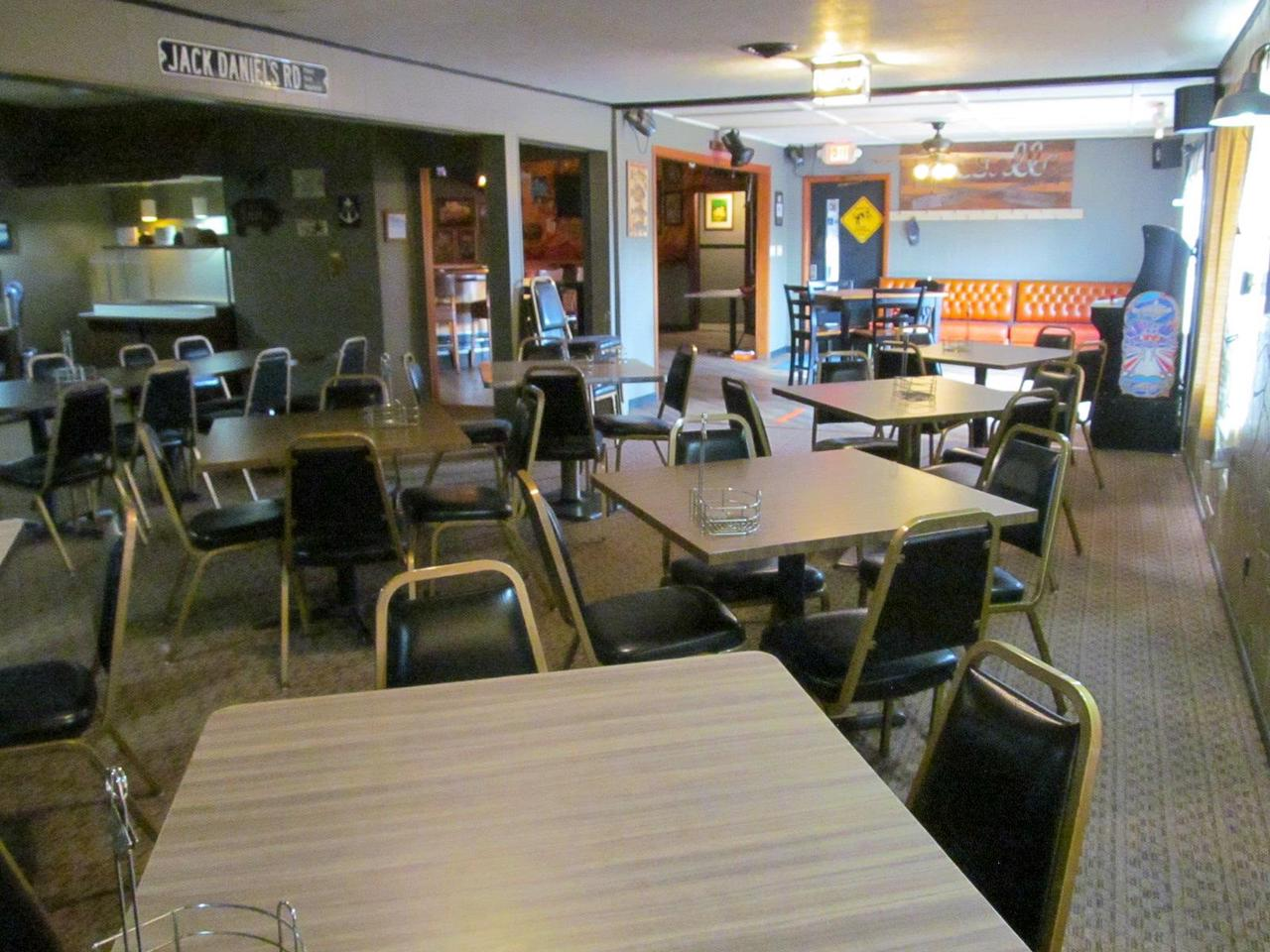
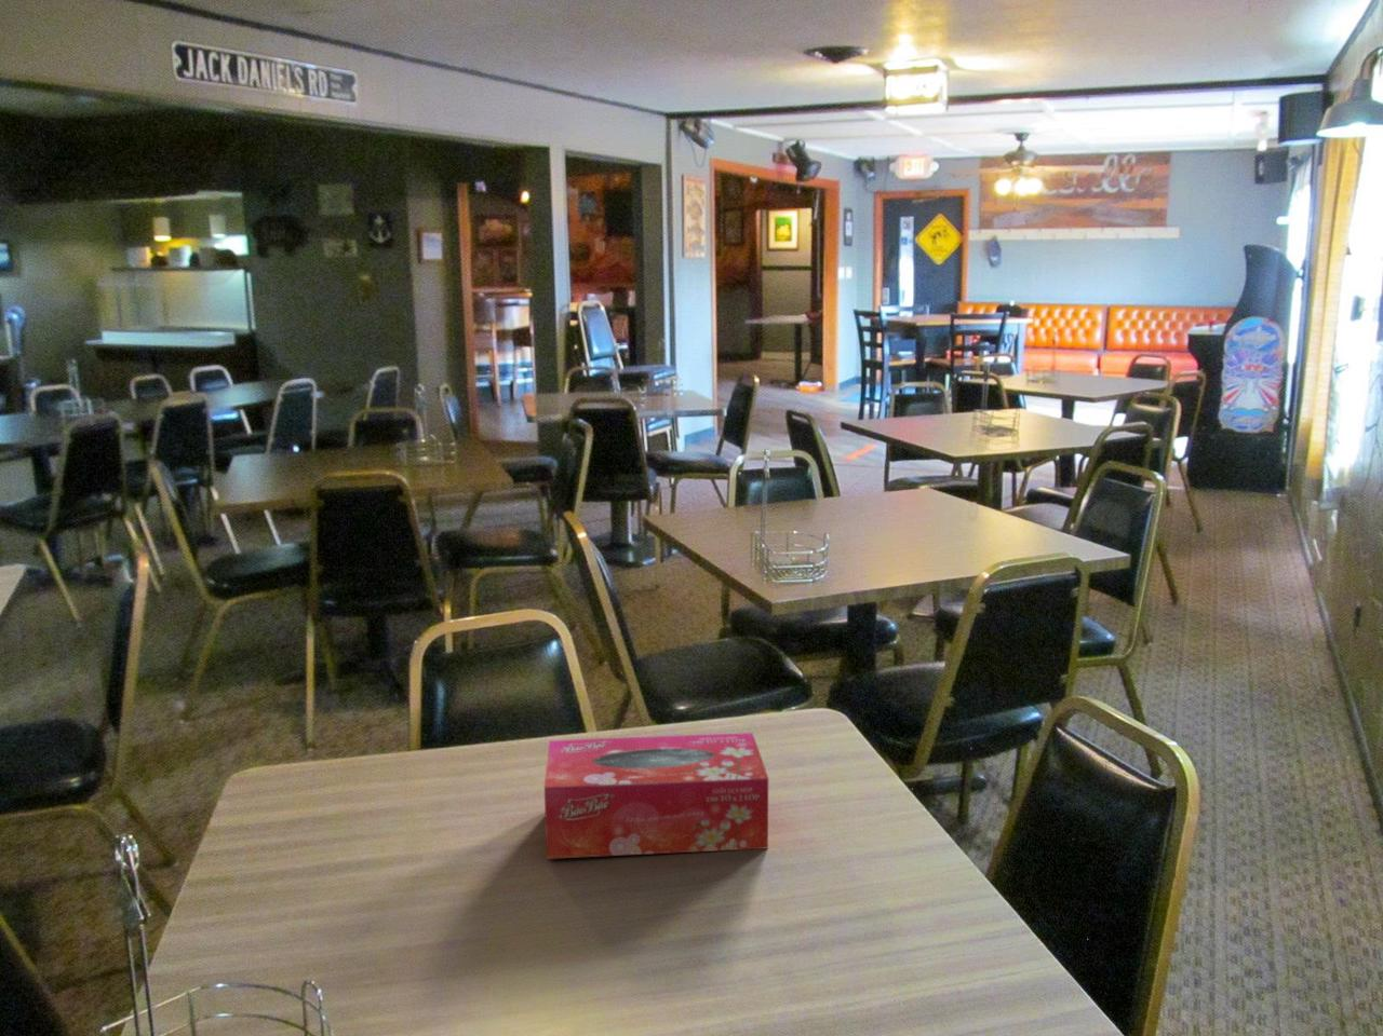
+ tissue box [543,731,769,860]
